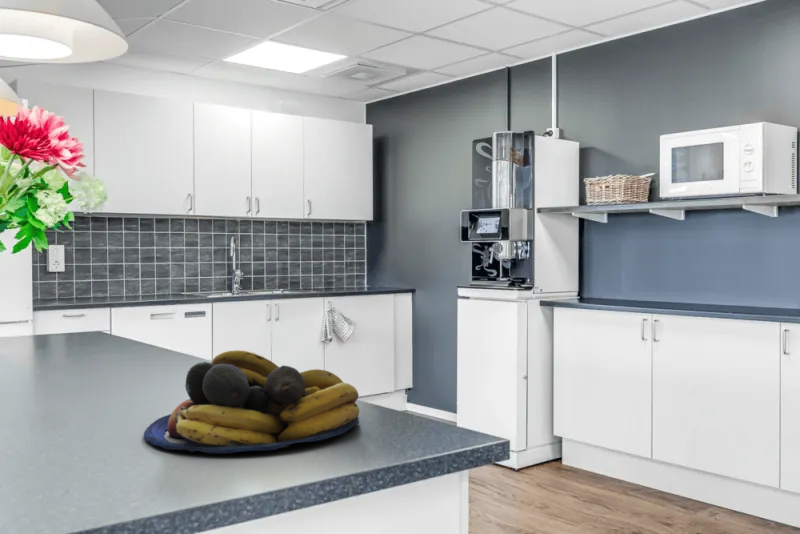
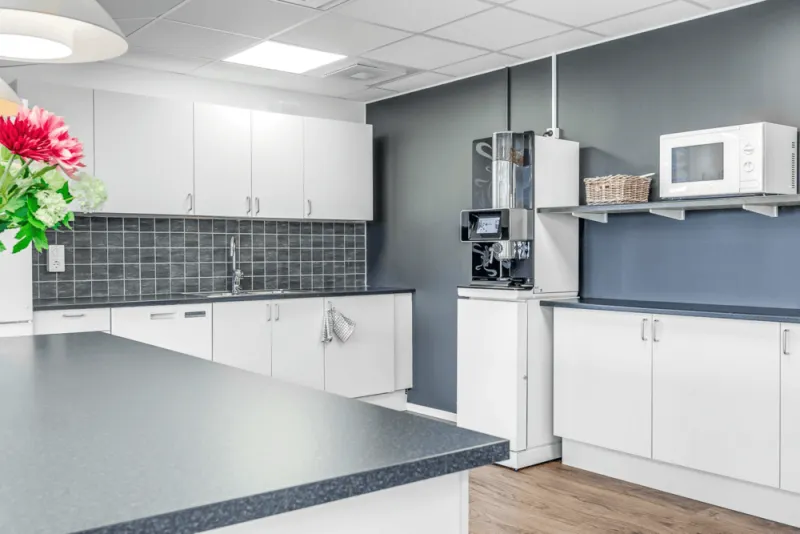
- fruit bowl [143,349,360,454]
